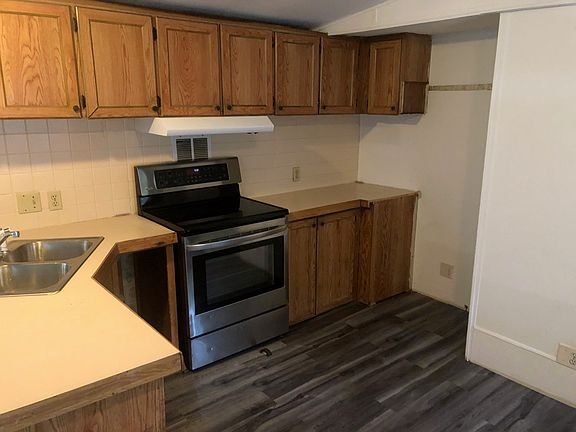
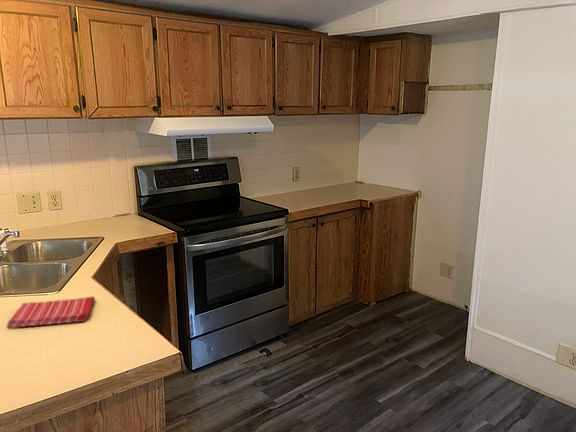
+ dish towel [5,295,96,329]
